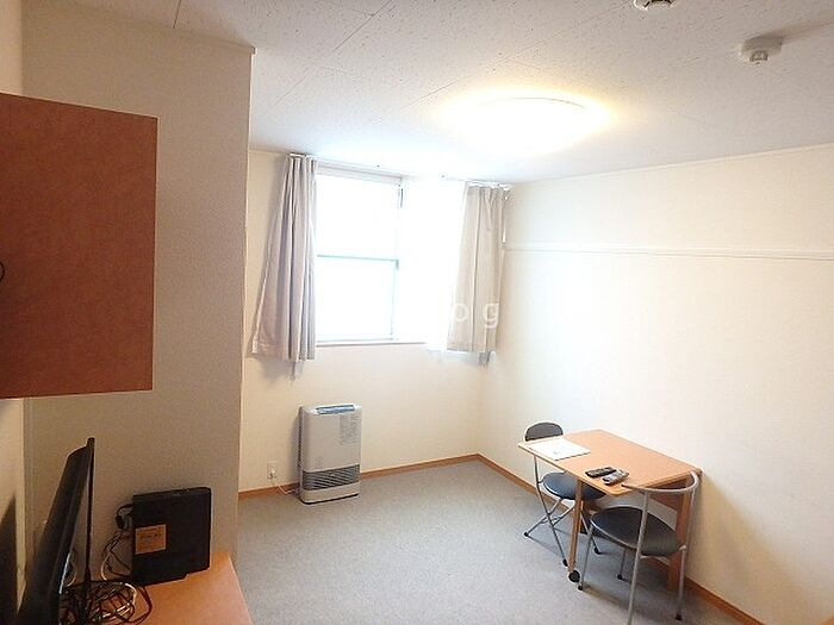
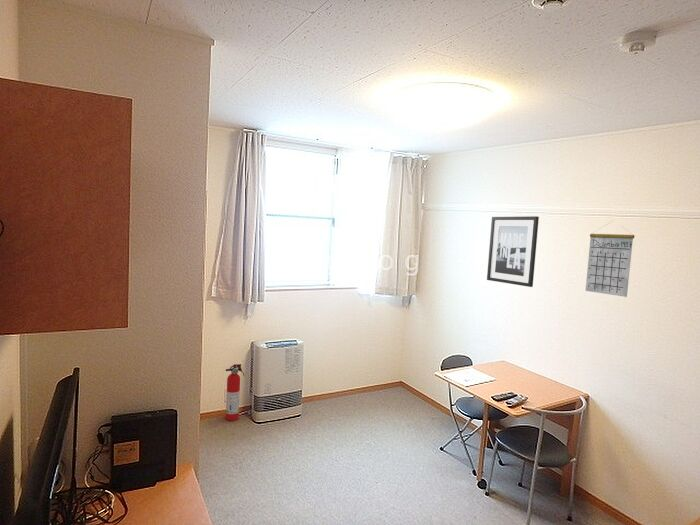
+ fire extinguisher [225,363,245,422]
+ calendar [584,220,635,298]
+ wall art [486,215,540,288]
